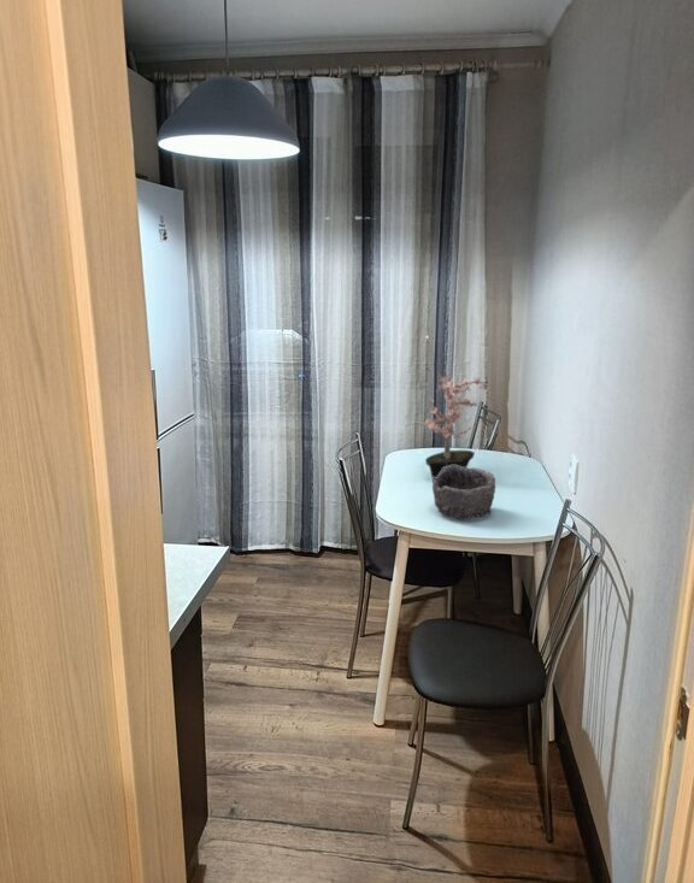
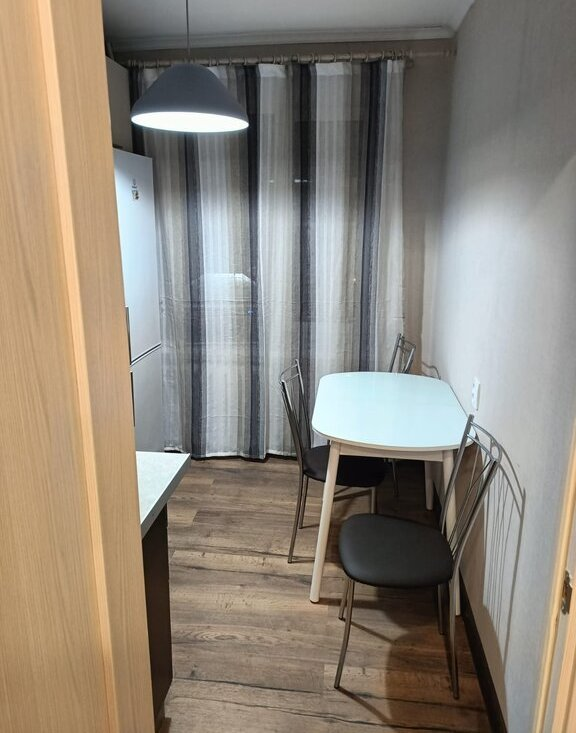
- bowl [431,465,496,522]
- potted plant [423,373,490,479]
